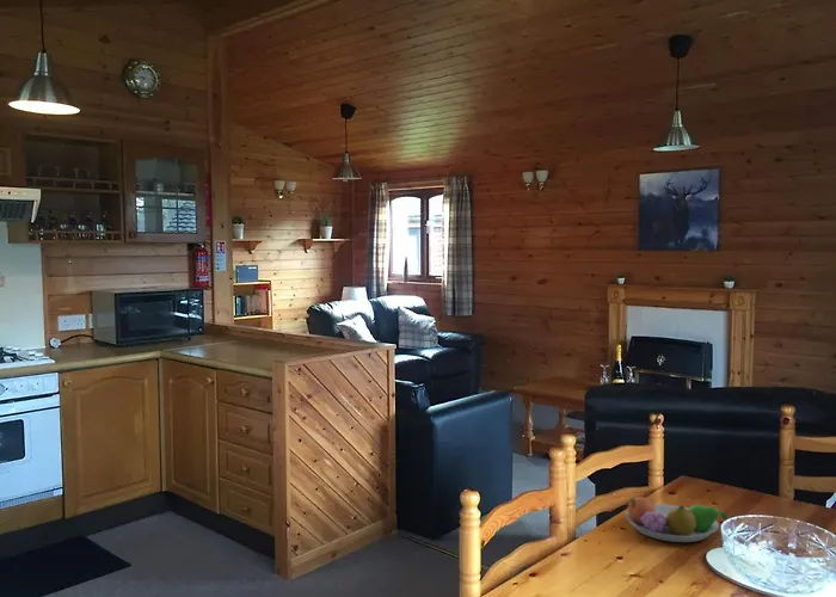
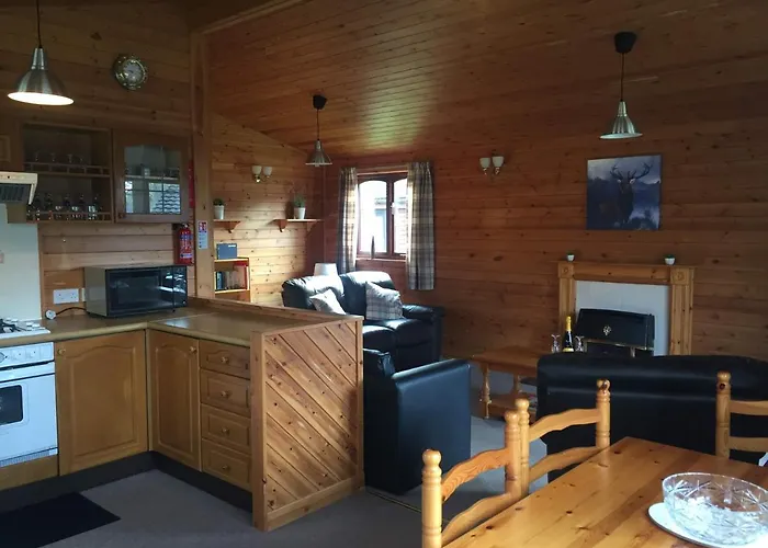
- fruit bowl [623,496,729,543]
